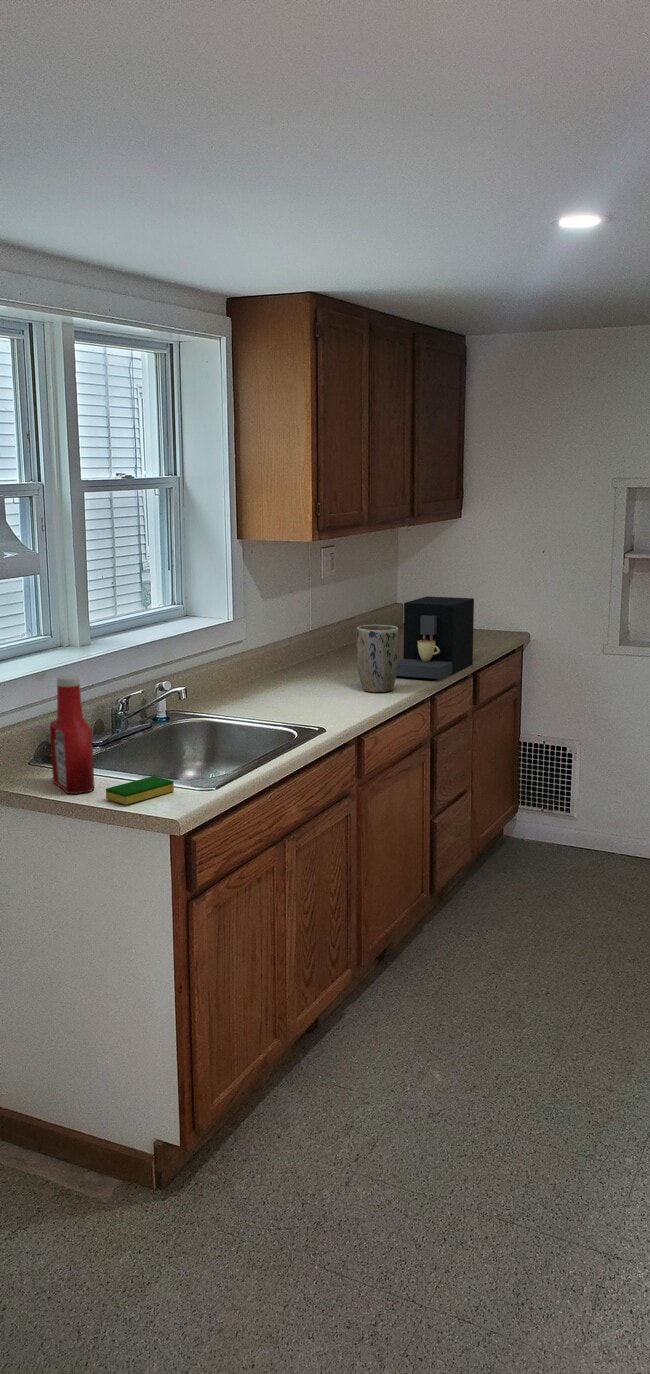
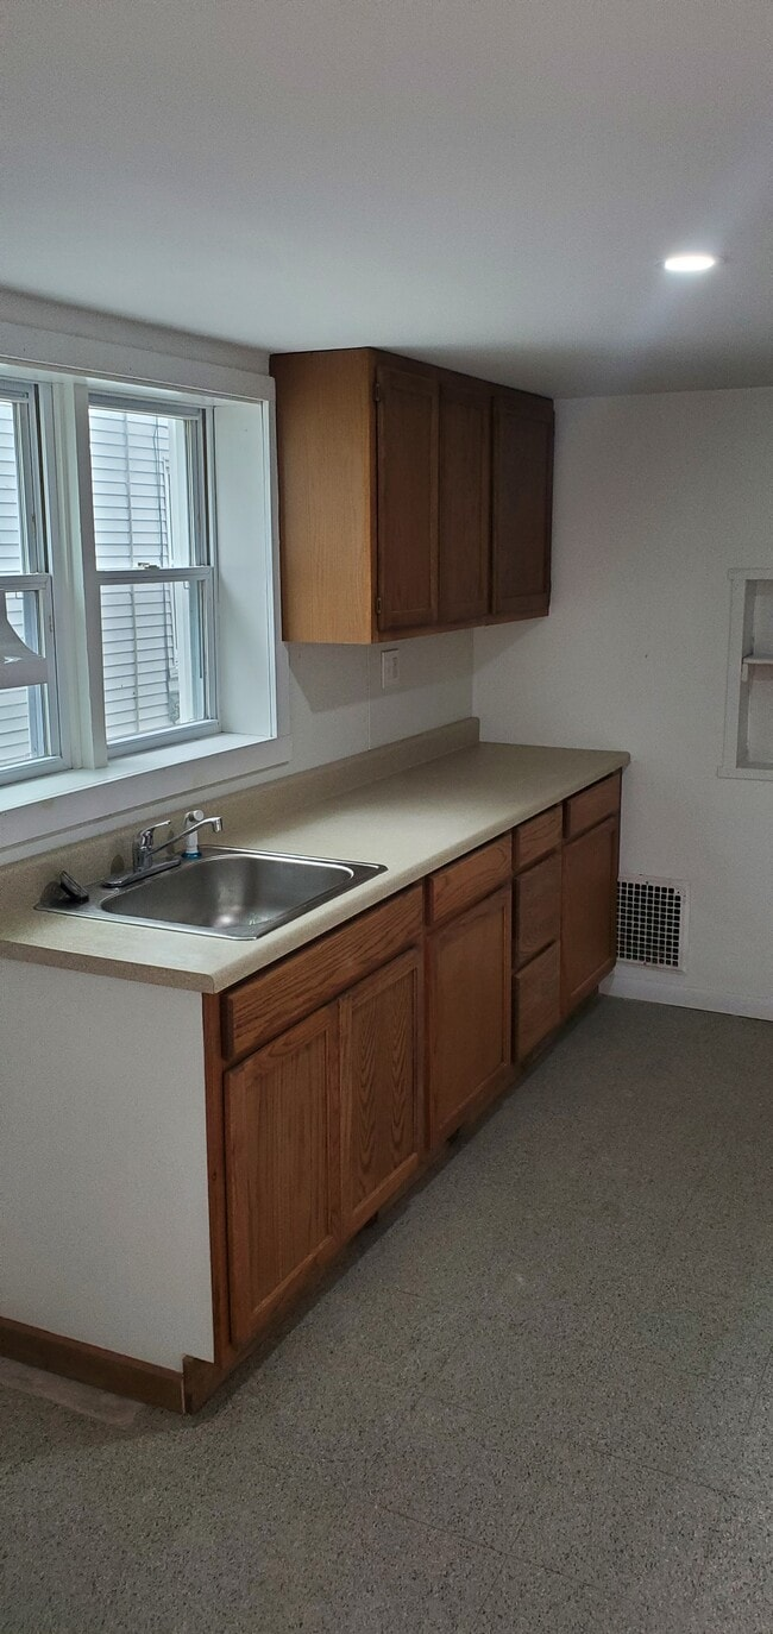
- coffee maker [396,595,475,680]
- soap bottle [49,675,95,795]
- dish sponge [105,775,175,806]
- plant pot [355,624,400,693]
